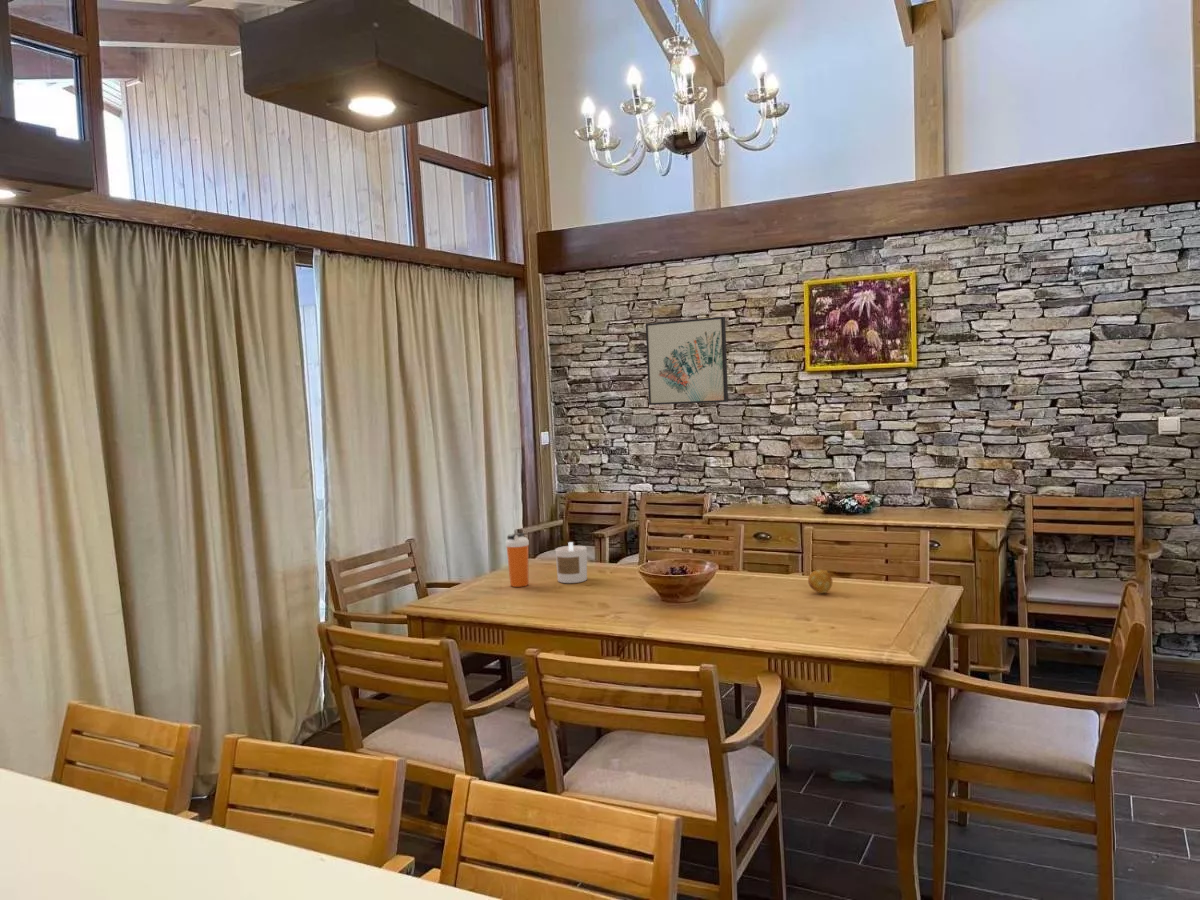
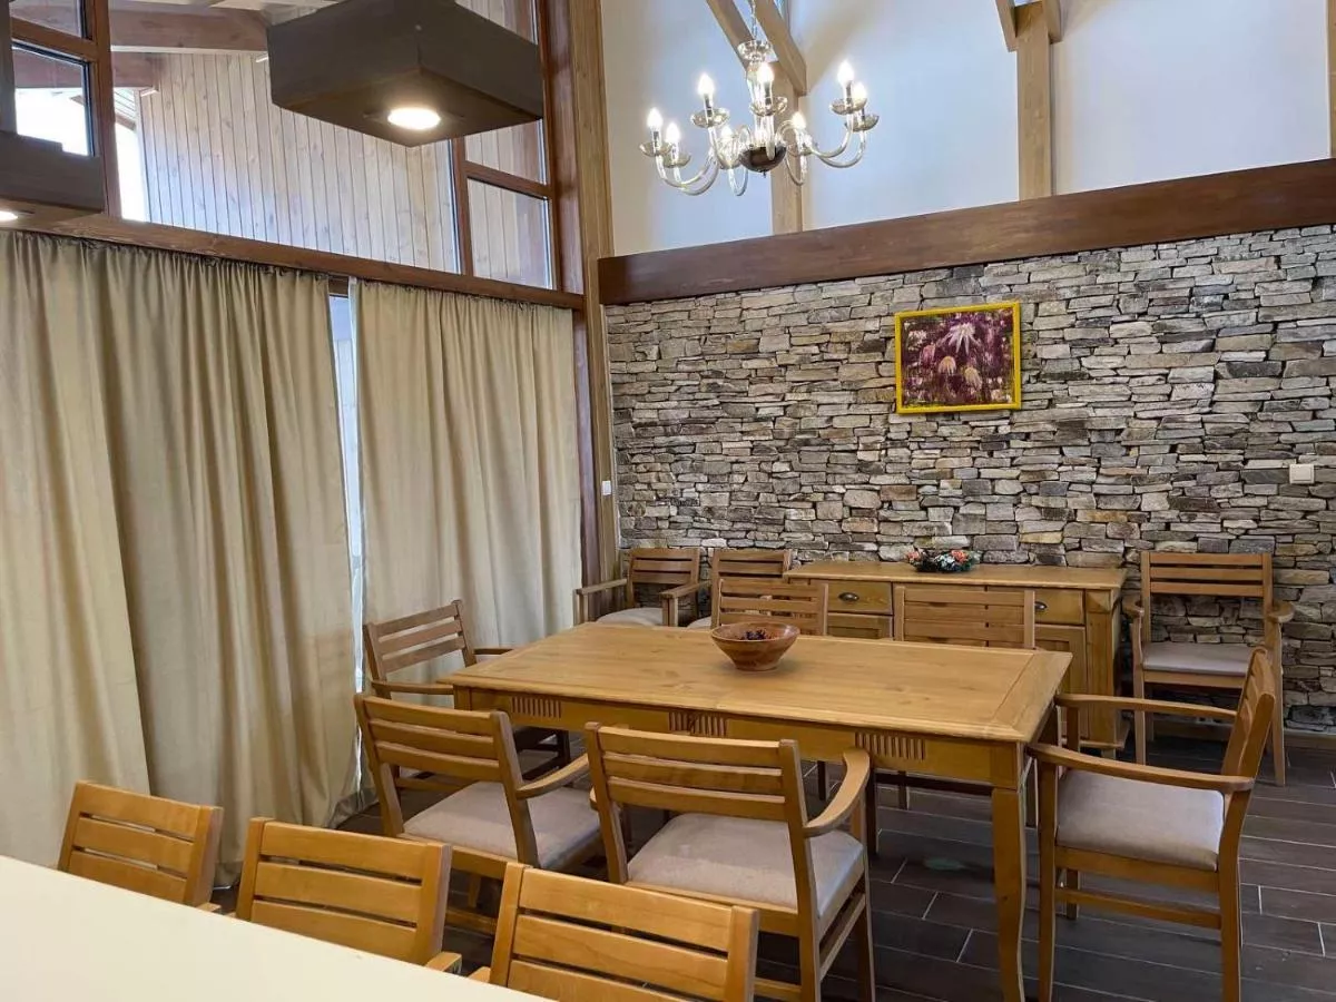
- fruit [807,569,833,594]
- candle [554,541,588,584]
- shaker bottle [505,532,530,588]
- wall art [645,316,729,406]
